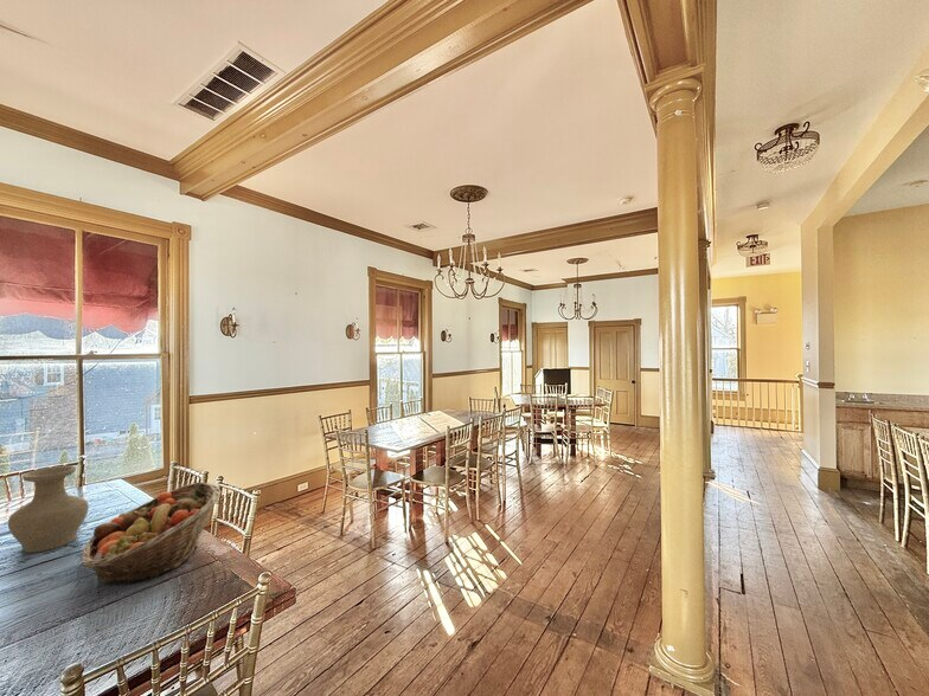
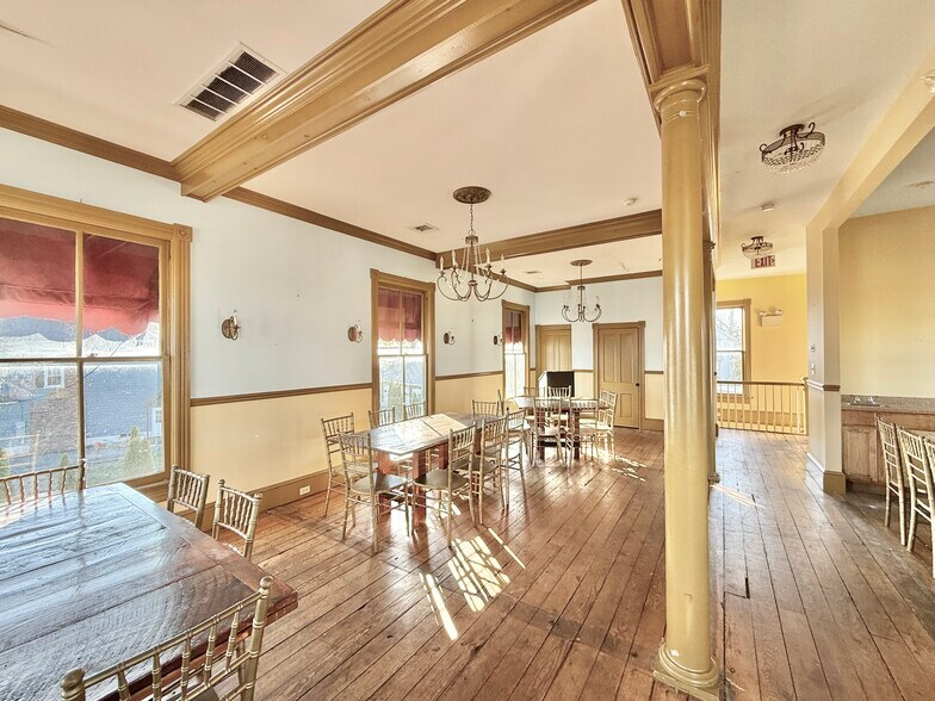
- vase [7,465,90,554]
- fruit basket [81,481,223,586]
